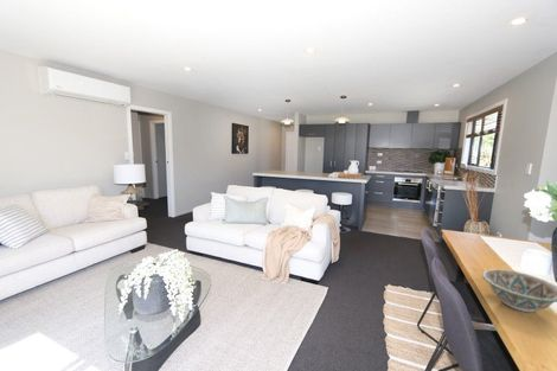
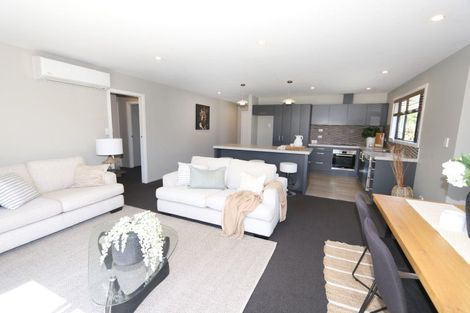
- decorative bowl [481,268,557,313]
